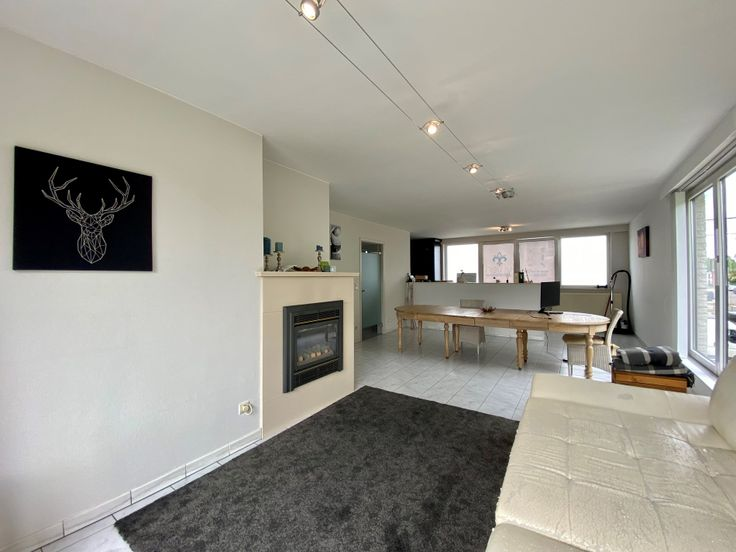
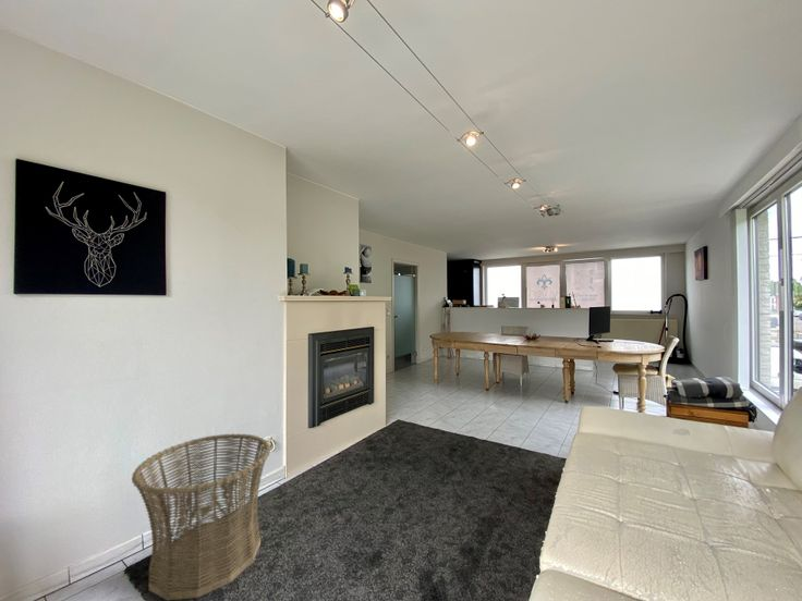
+ basket [131,432,271,601]
